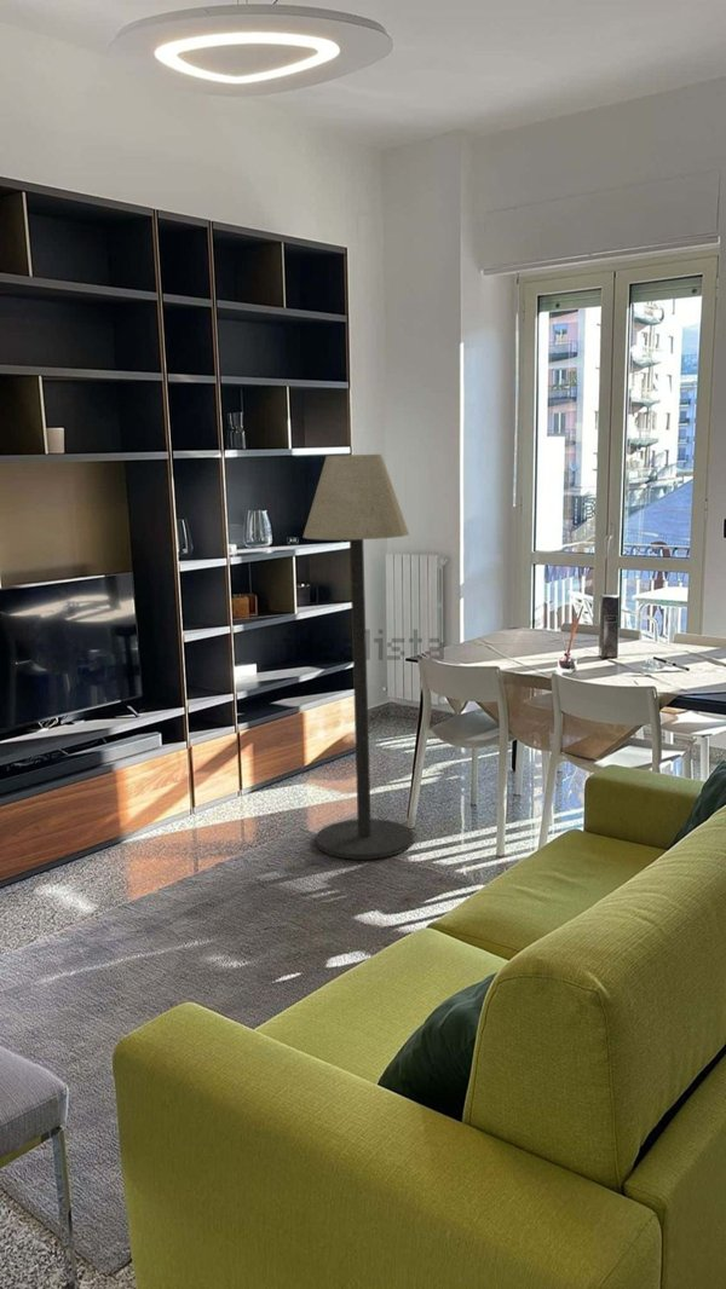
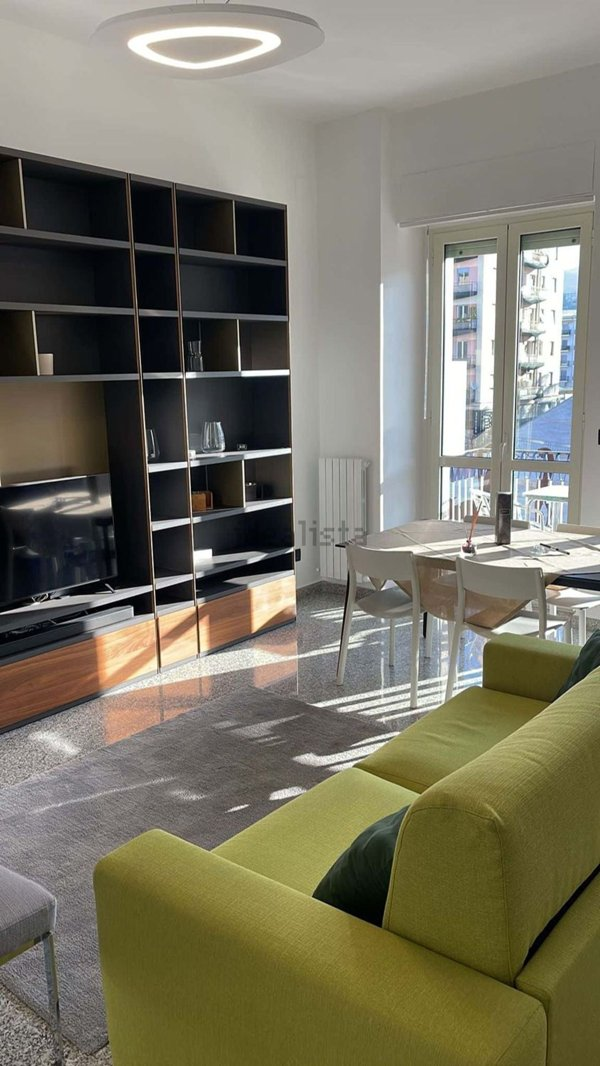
- floor lamp [302,453,415,861]
